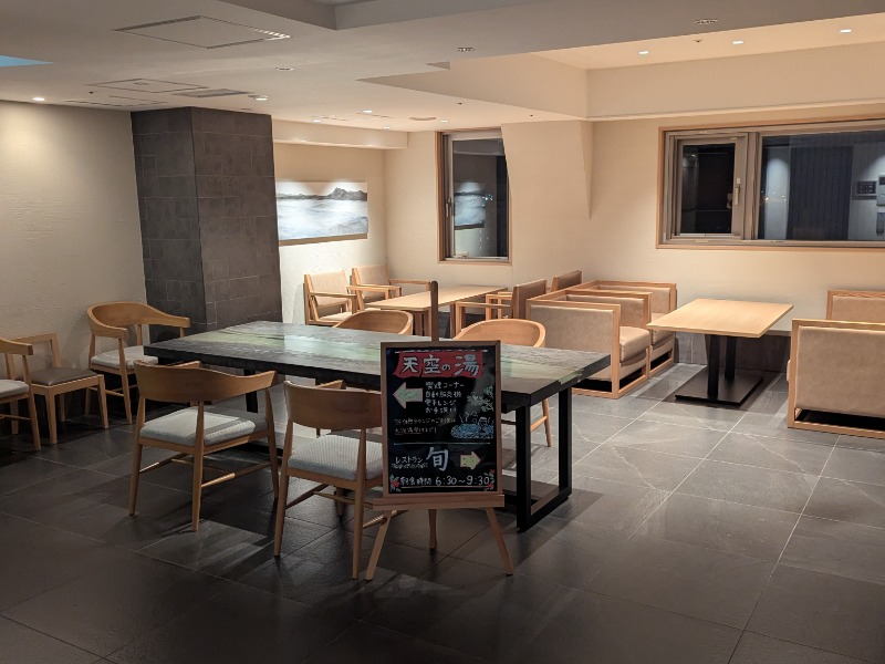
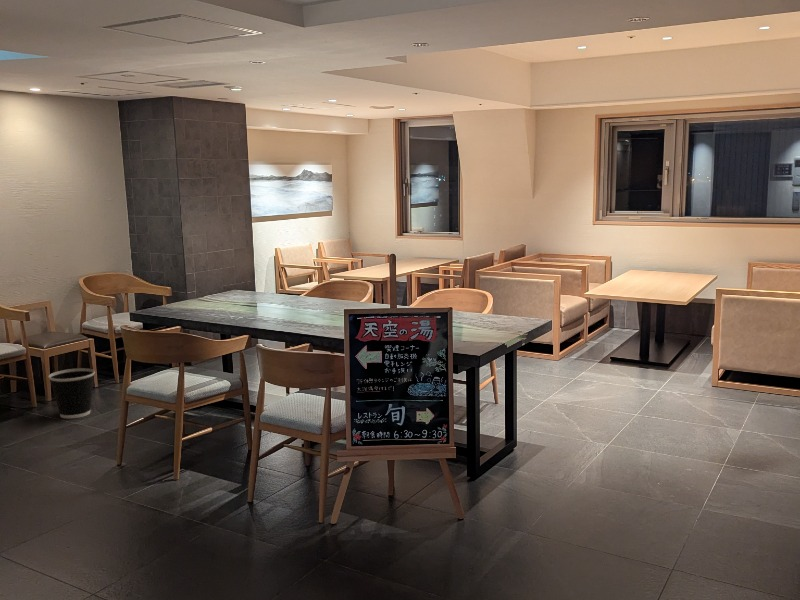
+ wastebasket [47,367,96,419]
